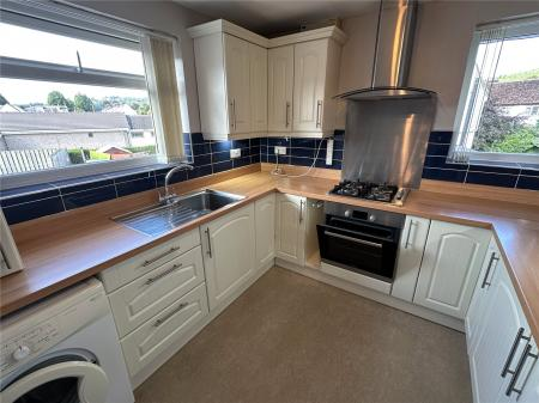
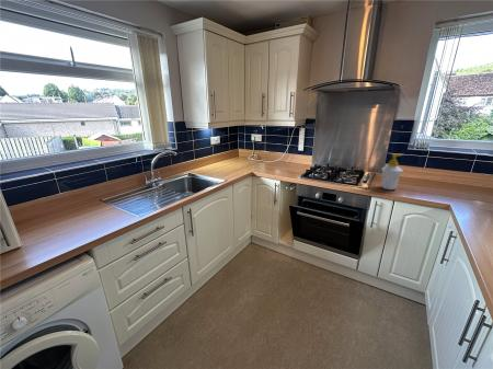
+ soap bottle [380,152,405,191]
